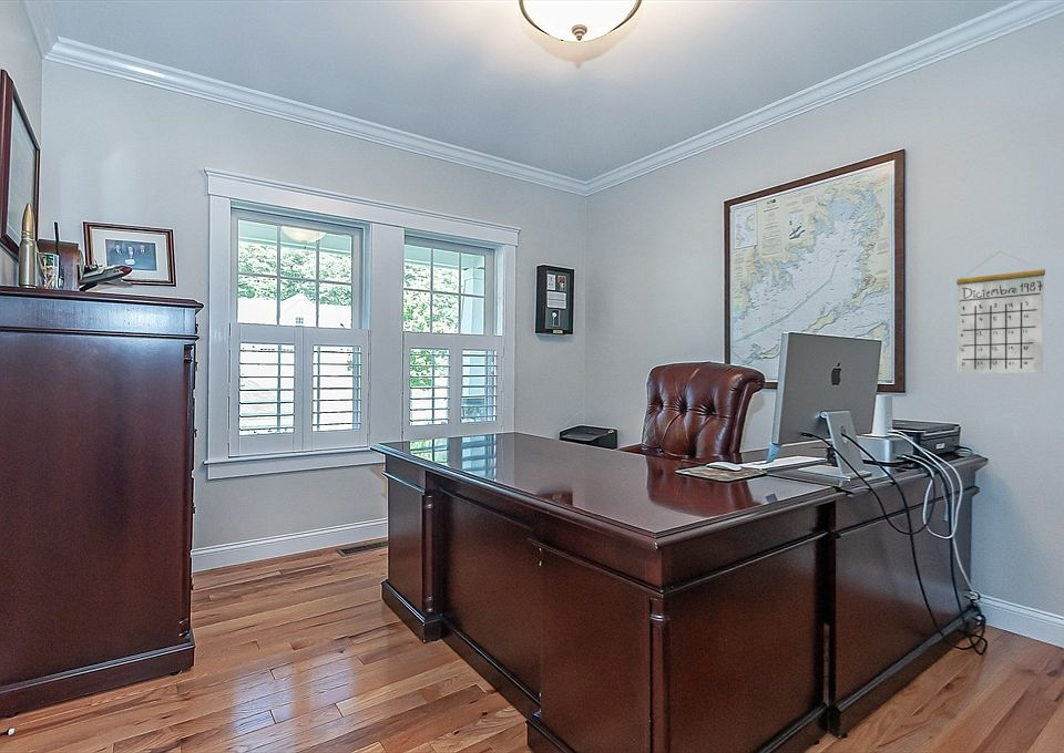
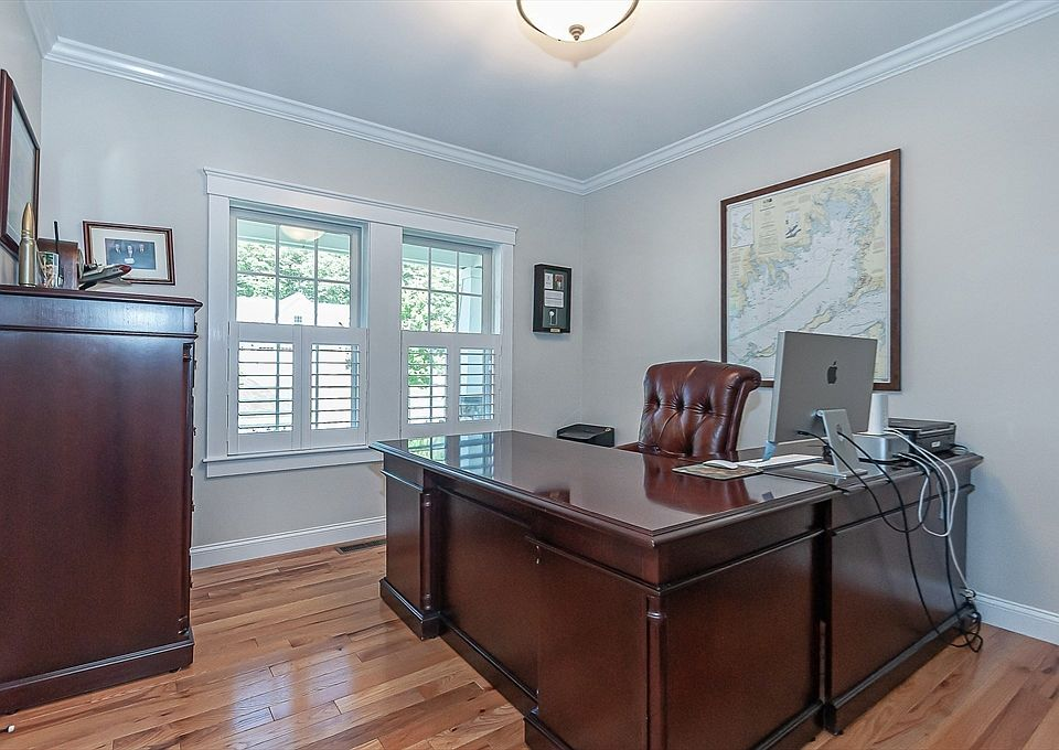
- calendar [955,250,1046,374]
